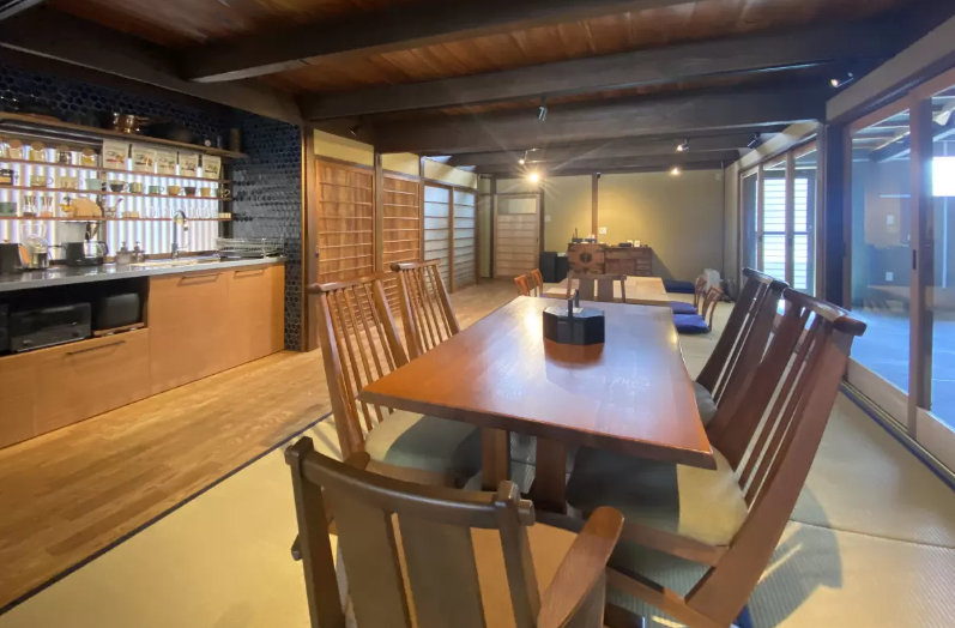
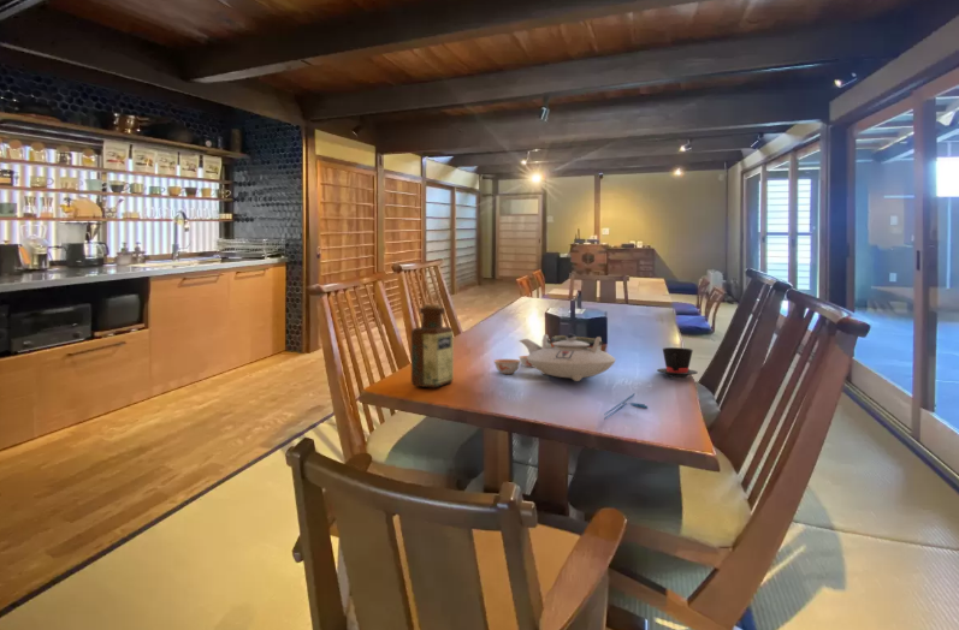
+ teacup [656,346,699,379]
+ chopsticks [604,392,649,421]
+ bottle [410,303,455,390]
+ teapot [493,333,617,382]
